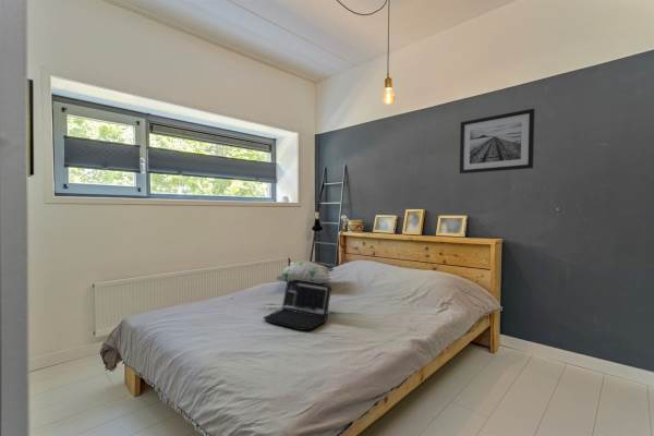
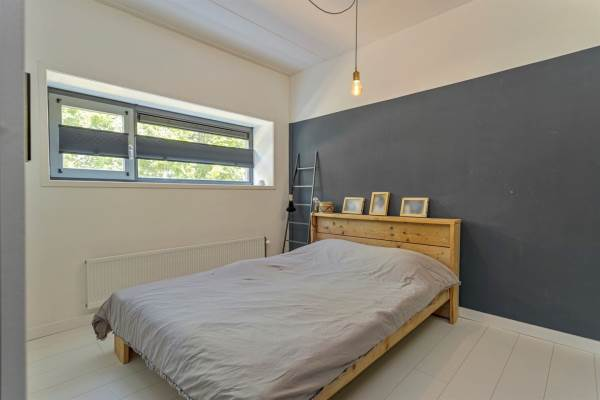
- wall art [459,108,536,174]
- decorative pillow [275,259,335,283]
- laptop [263,279,332,331]
